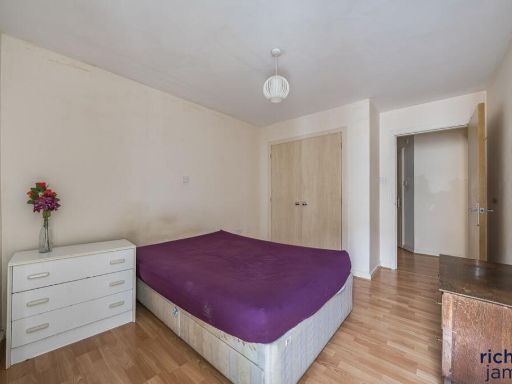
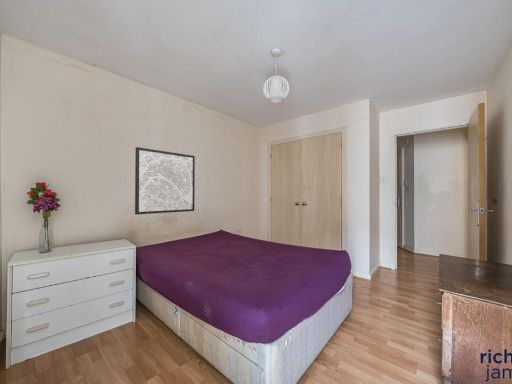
+ wall art [134,146,196,216]
